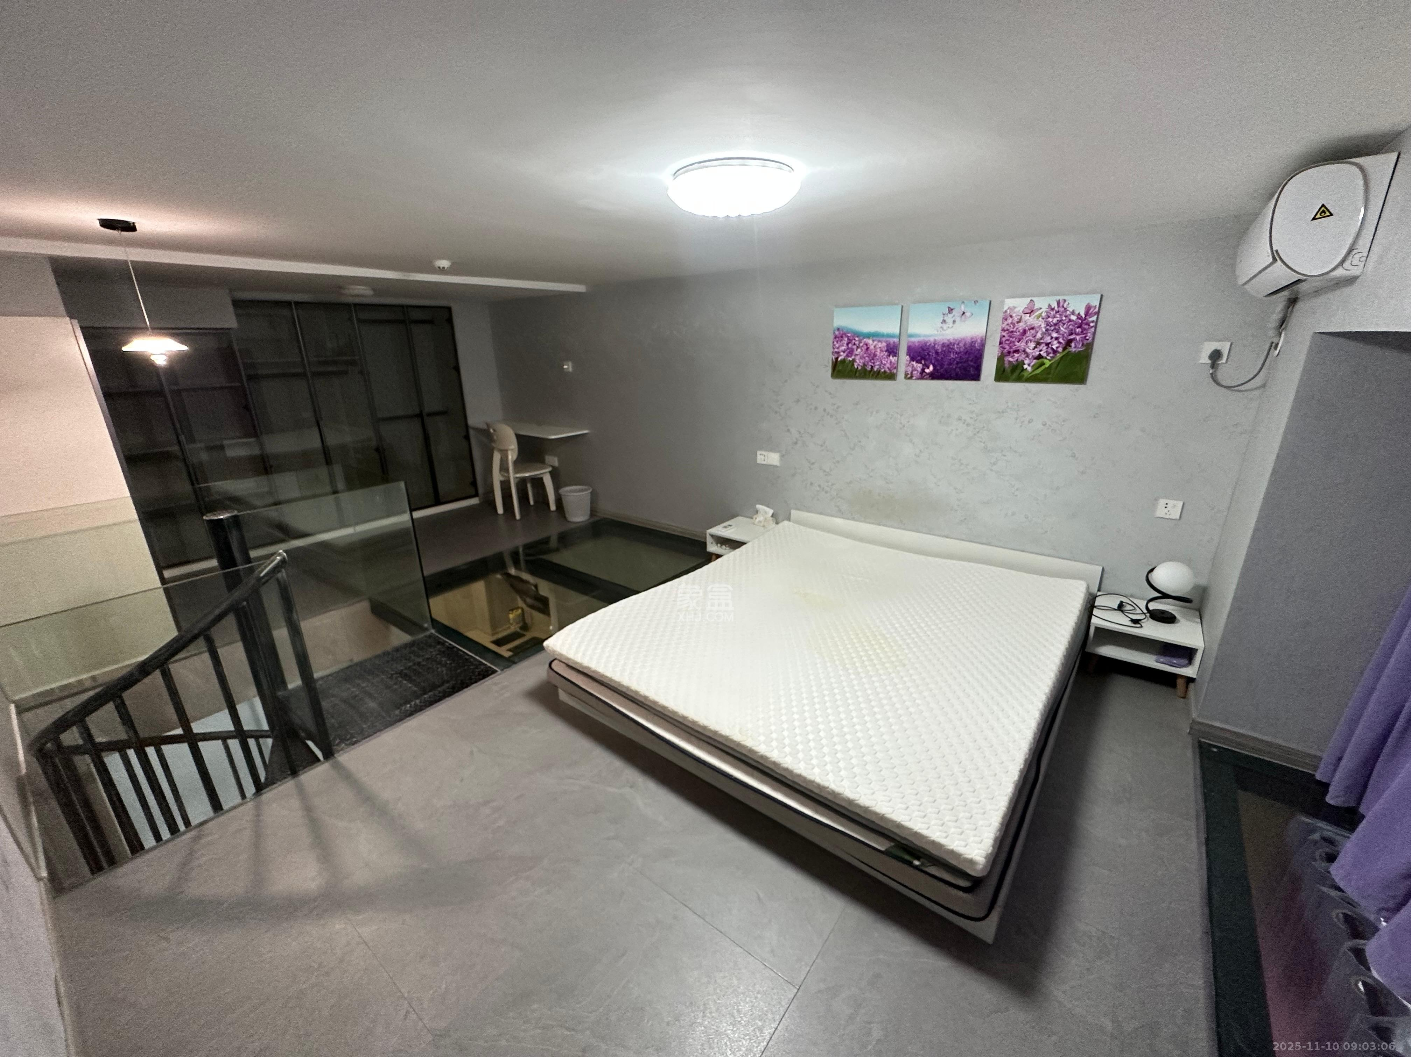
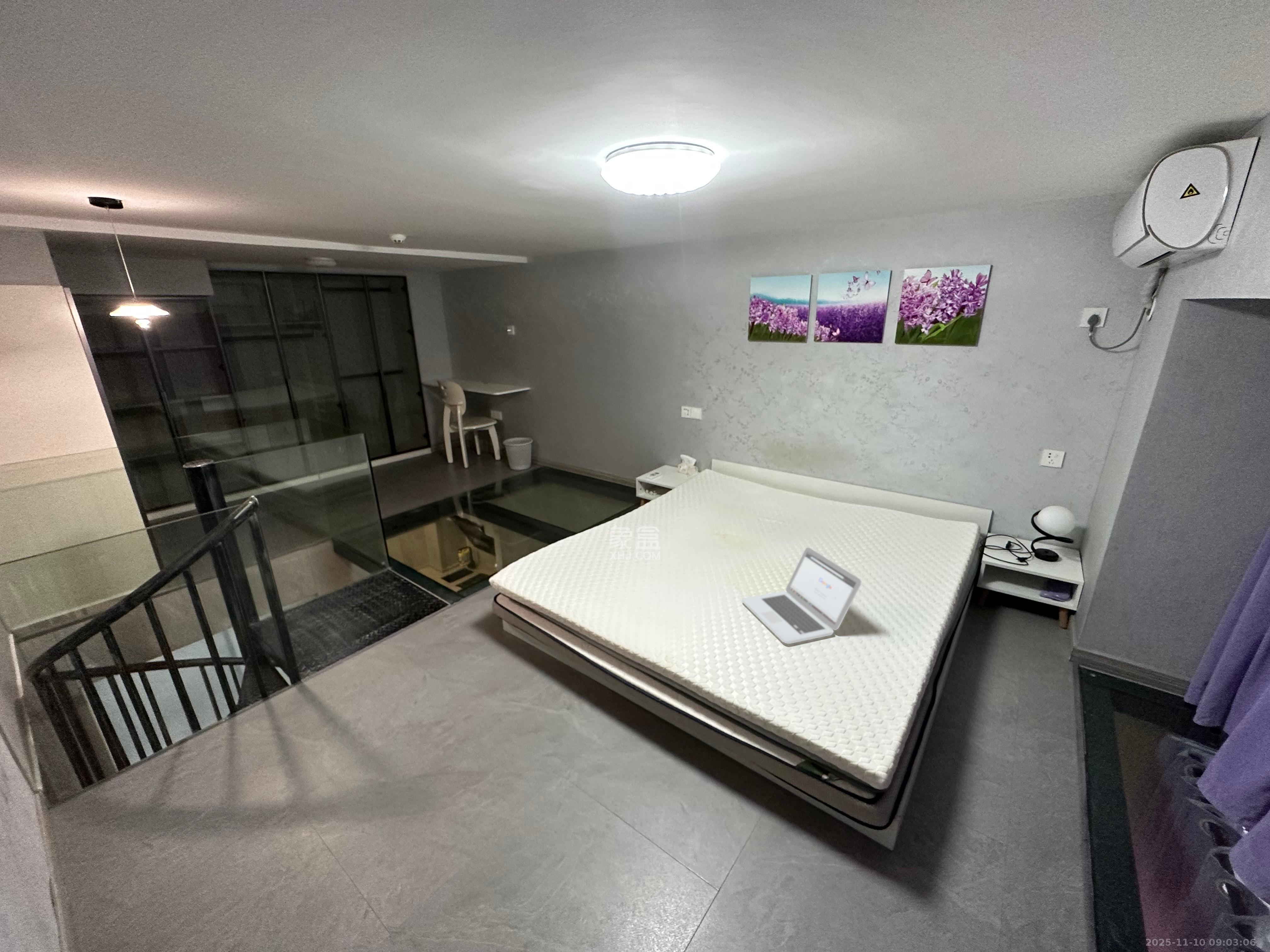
+ laptop [741,547,861,644]
